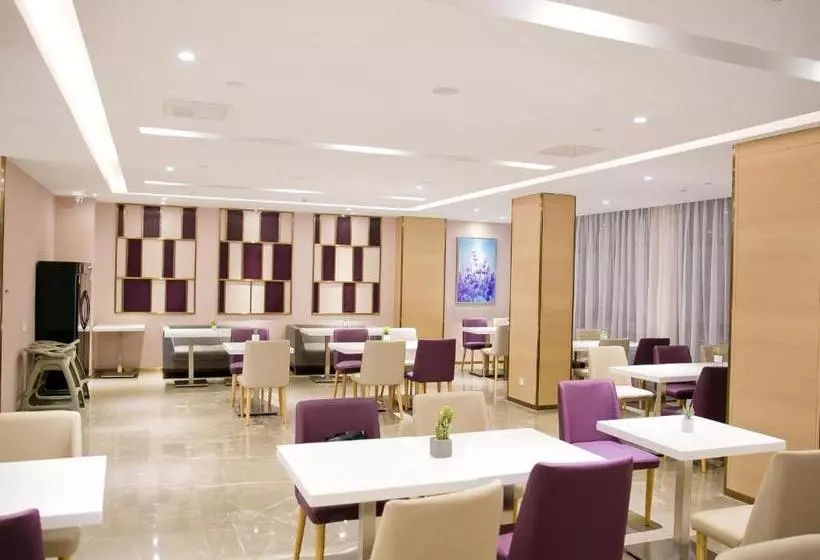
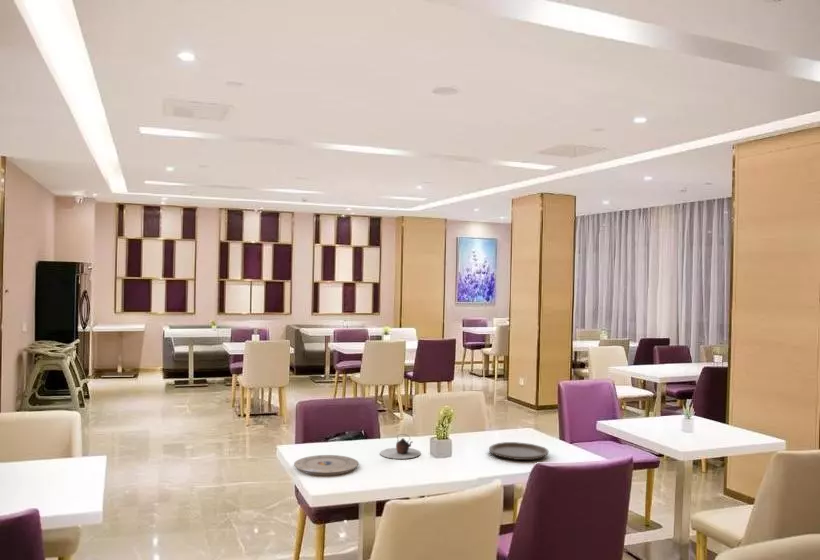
+ teapot [379,433,422,460]
+ plate [293,454,360,476]
+ plate [488,441,550,461]
